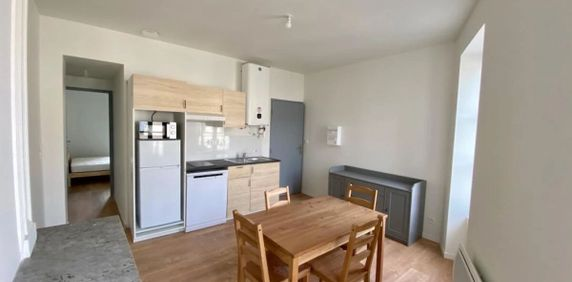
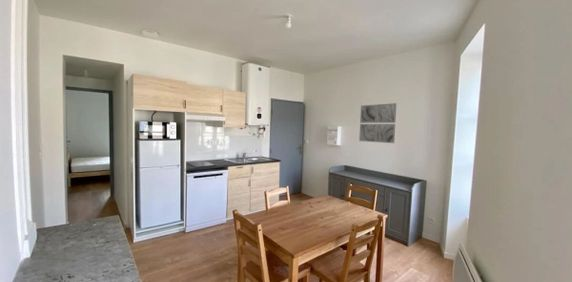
+ wall art [358,102,397,144]
